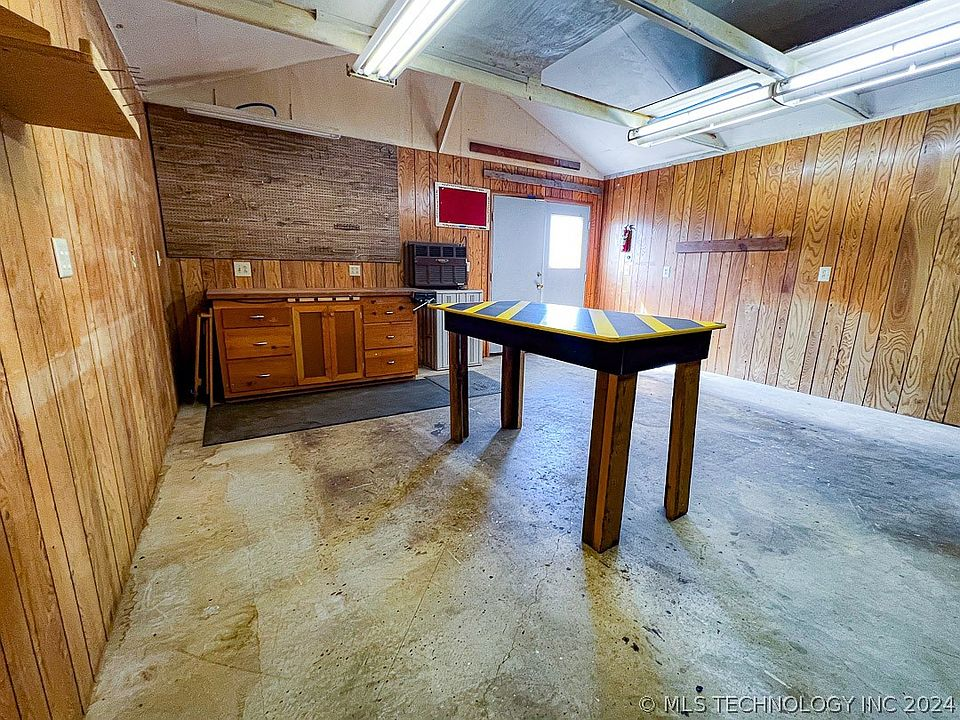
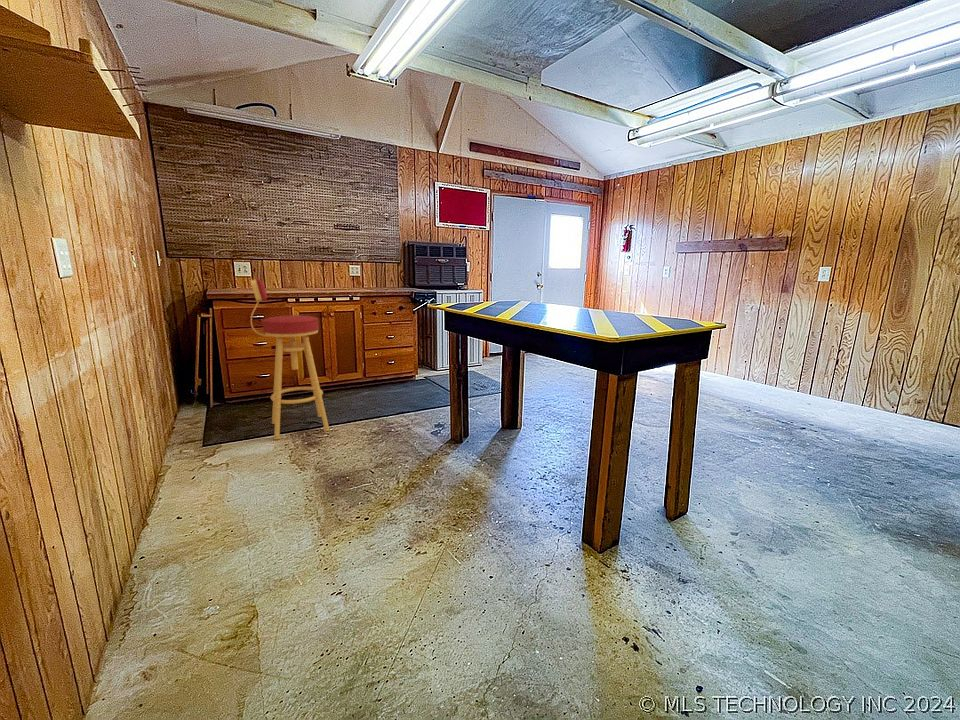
+ bar stool [249,277,331,440]
